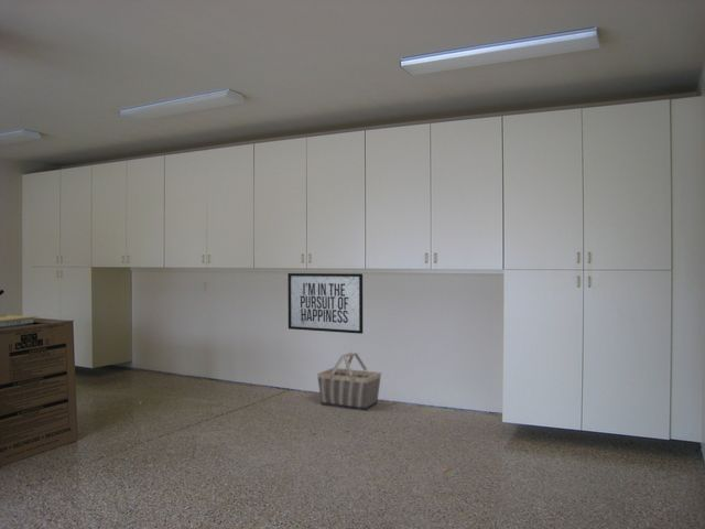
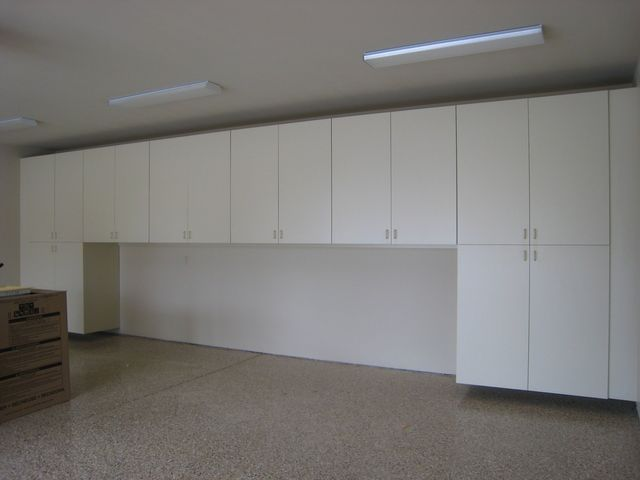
- basket [316,352,382,412]
- mirror [286,272,364,335]
